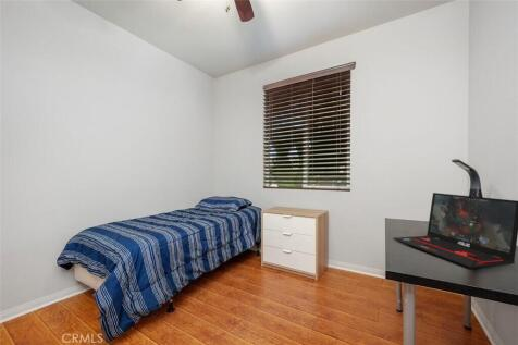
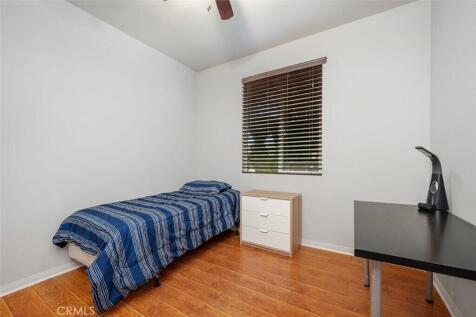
- laptop [392,192,518,269]
